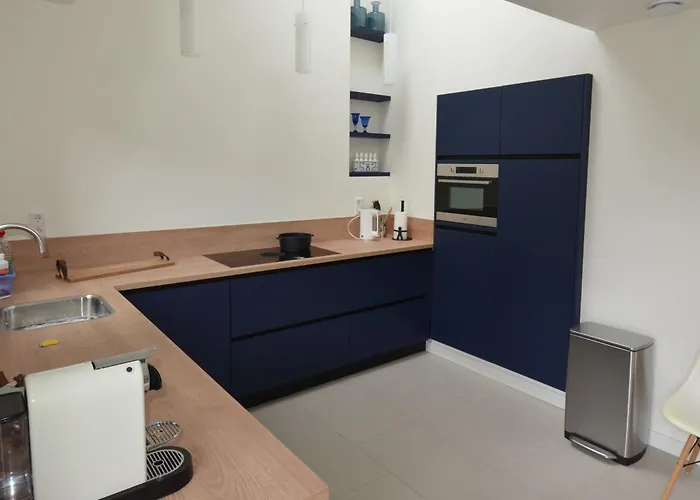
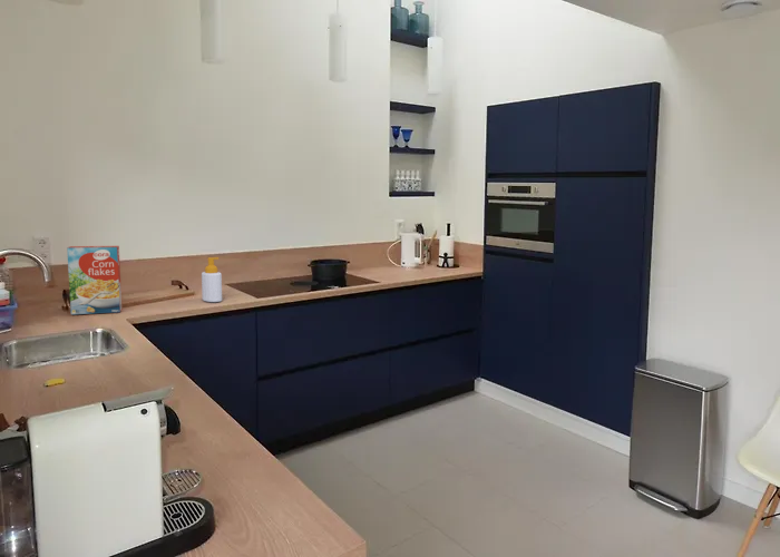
+ cereal box [66,245,123,315]
+ soap bottle [201,256,223,303]
